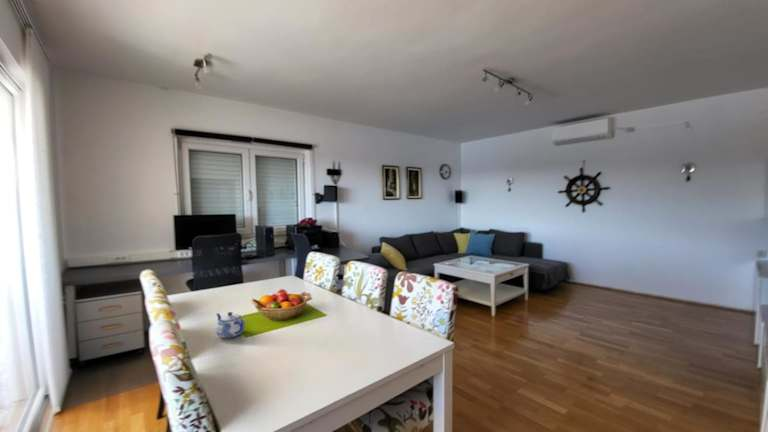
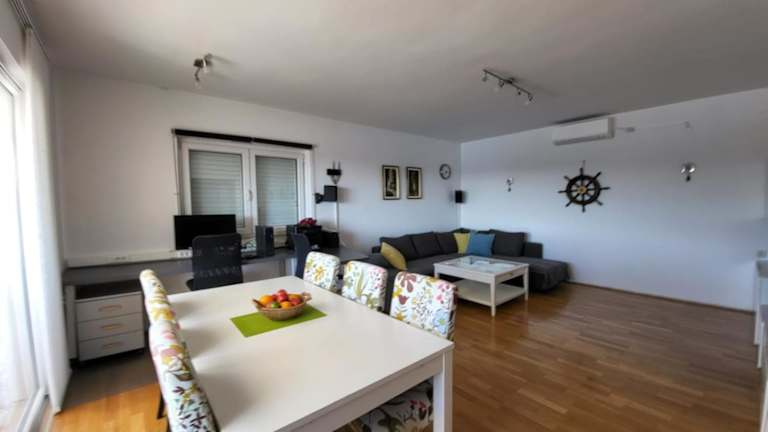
- teapot [214,311,246,339]
